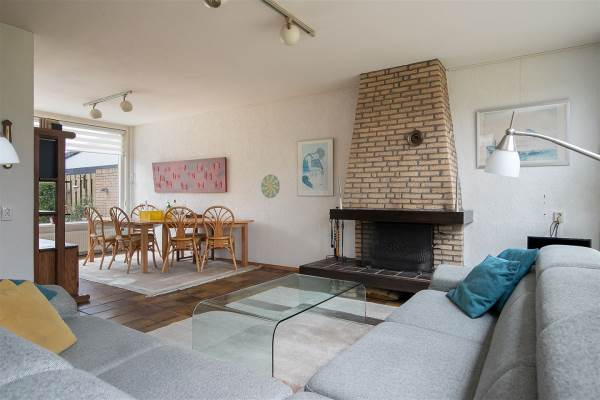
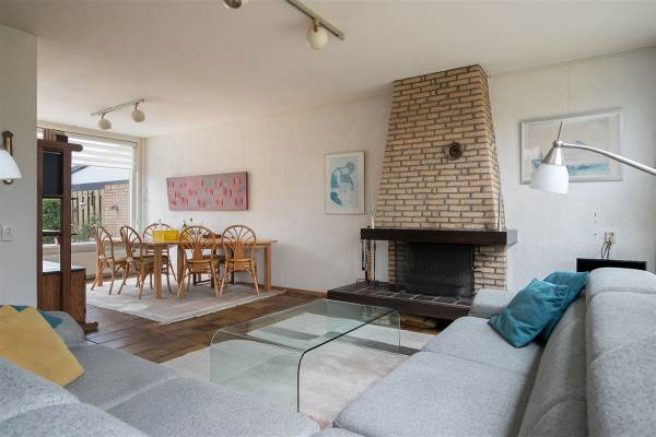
- decorative plate [260,173,281,199]
